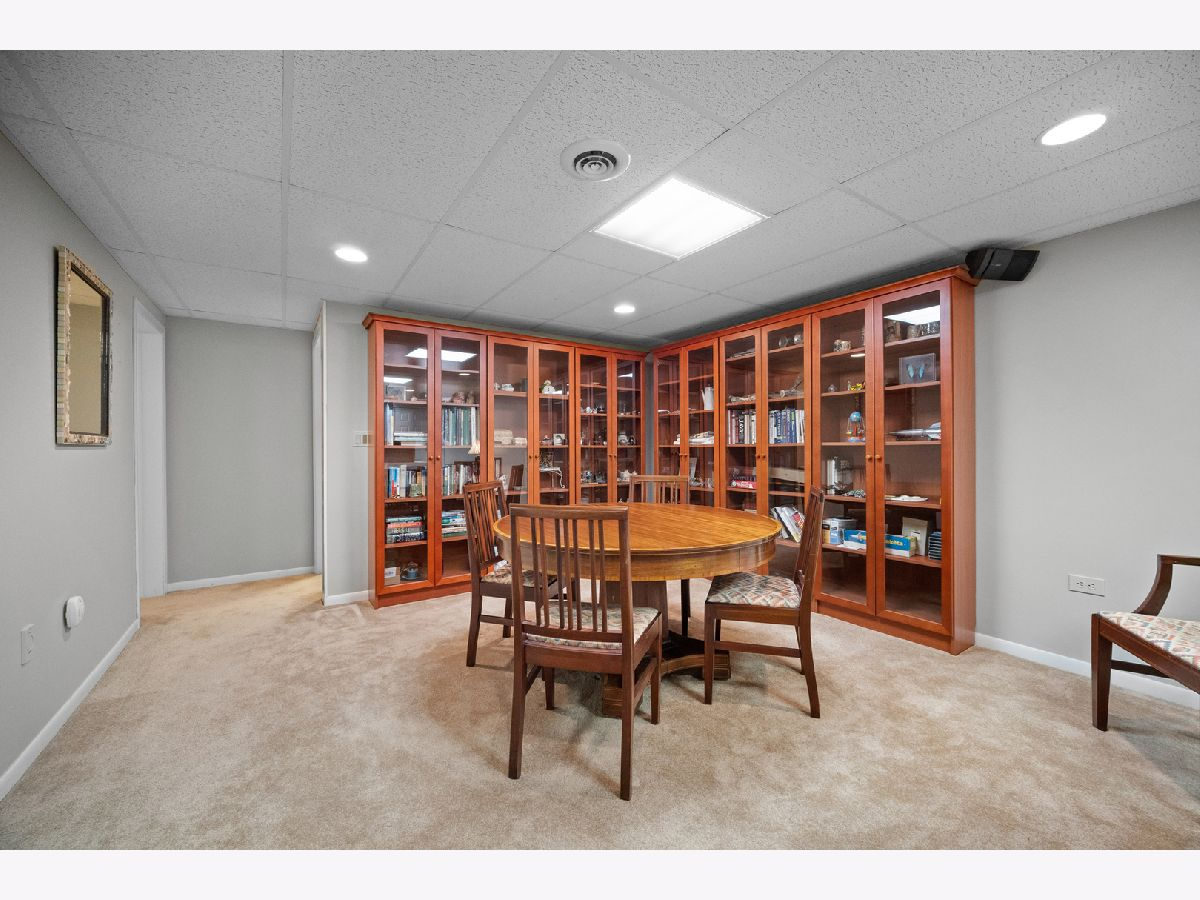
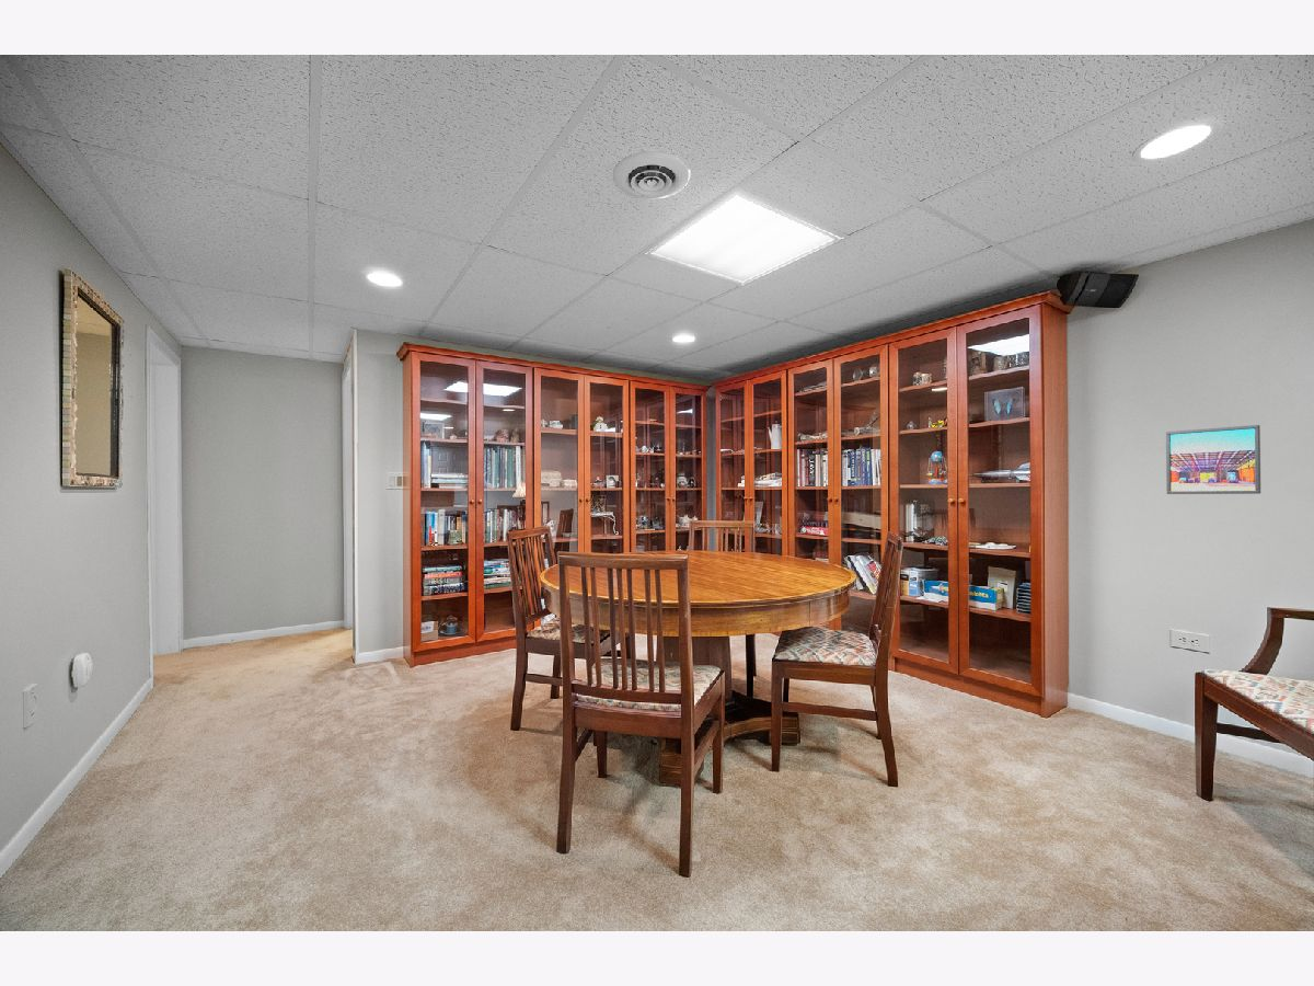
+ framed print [1165,424,1261,495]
